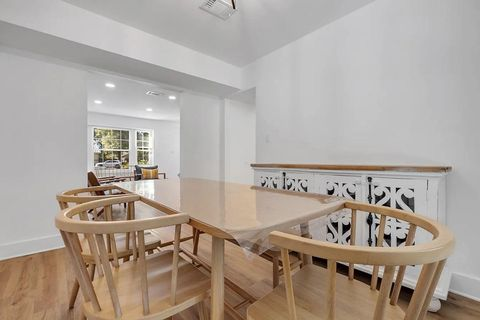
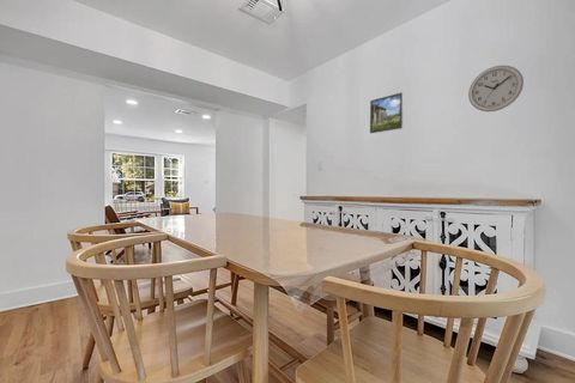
+ wall clock [467,65,525,113]
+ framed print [369,91,405,134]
